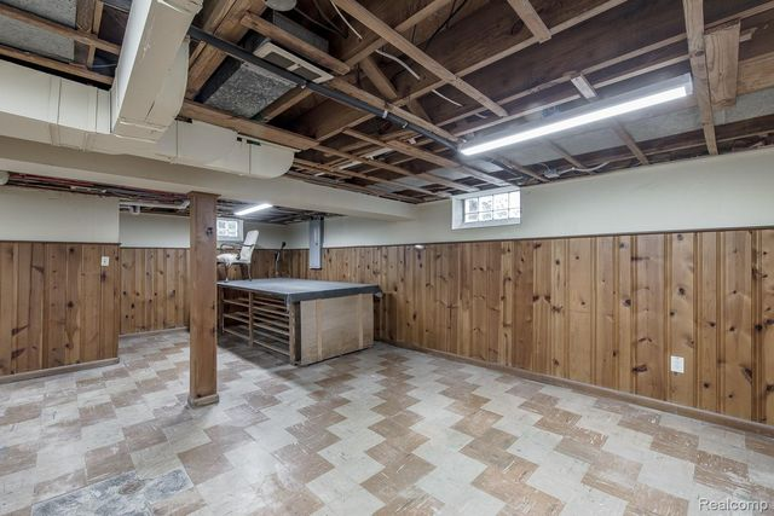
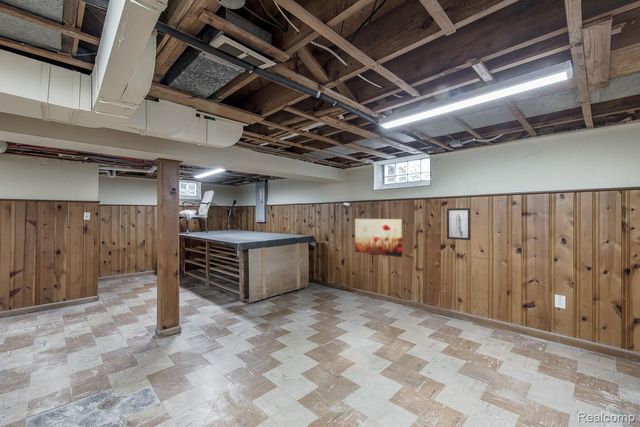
+ wall art [354,218,403,258]
+ wall art [446,207,471,241]
